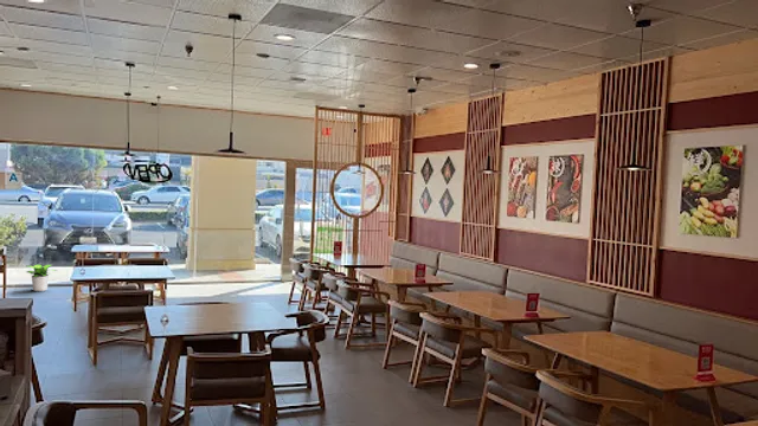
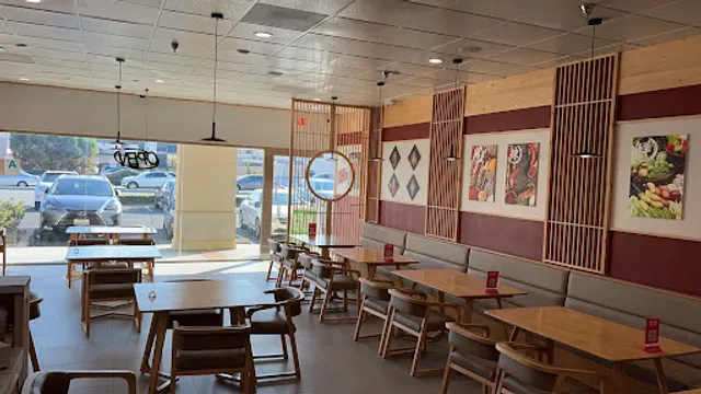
- potted plant [25,263,59,292]
